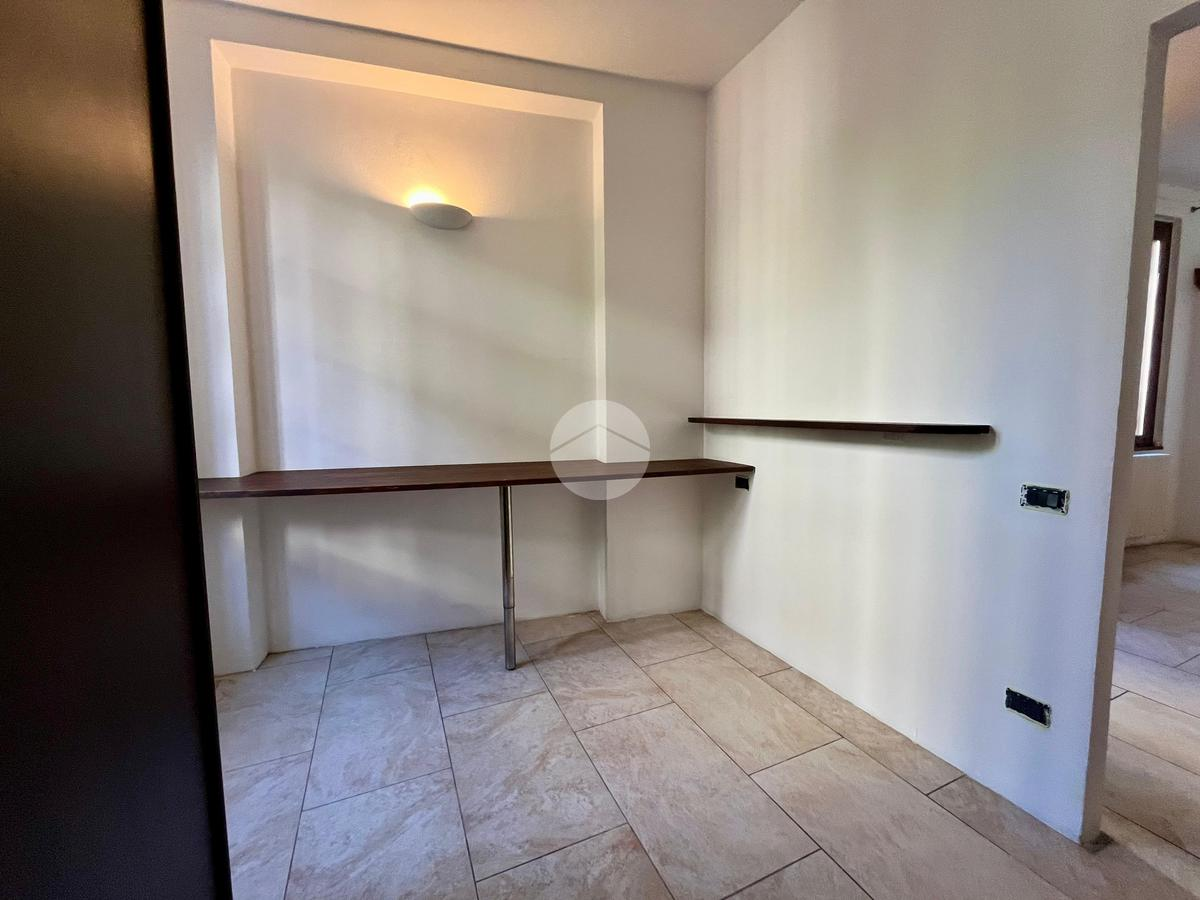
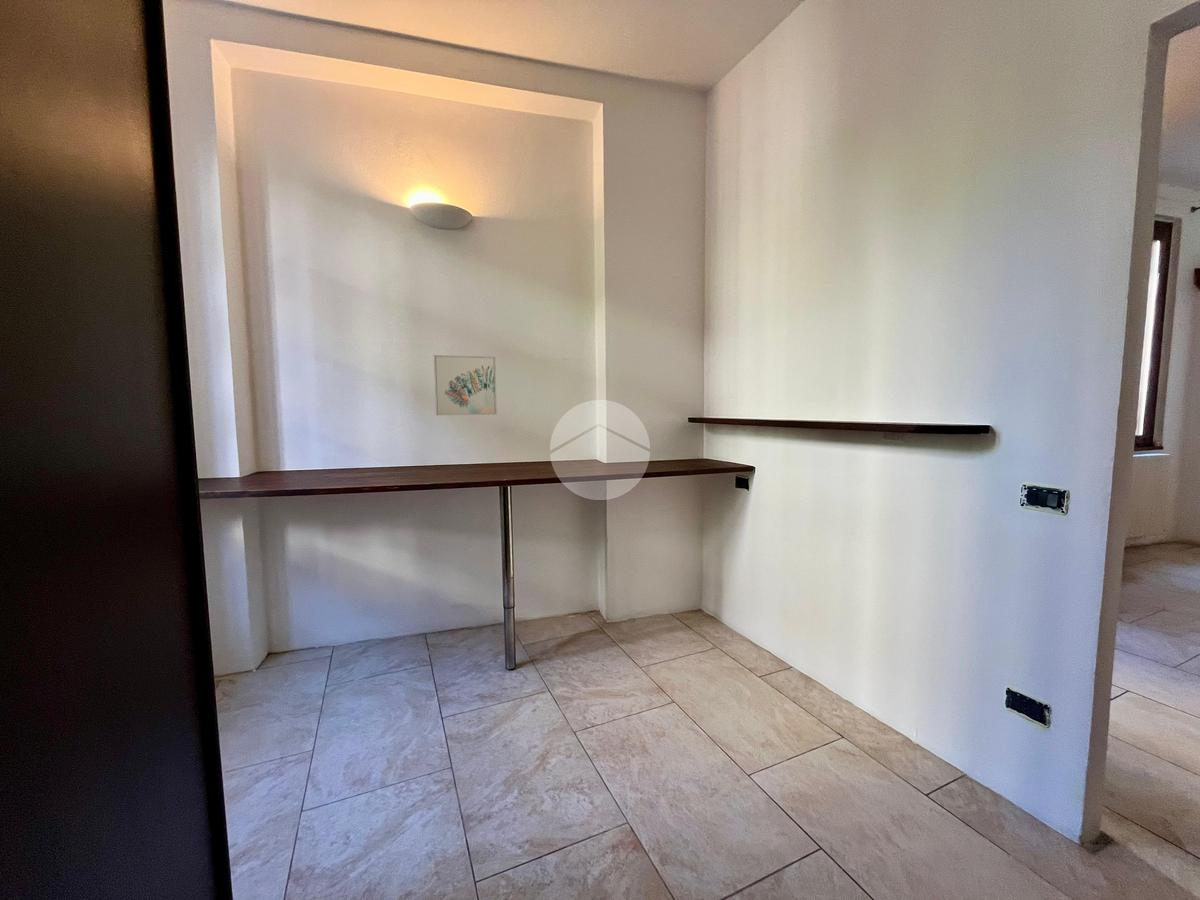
+ wall art [433,354,498,416]
